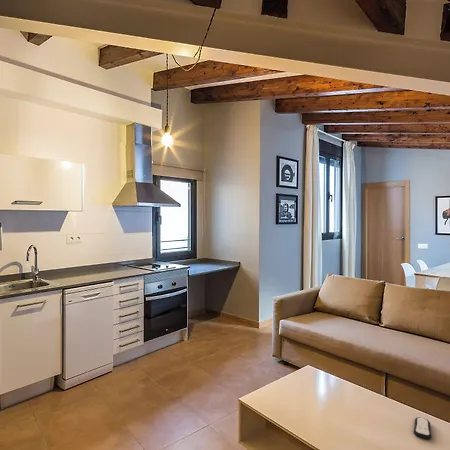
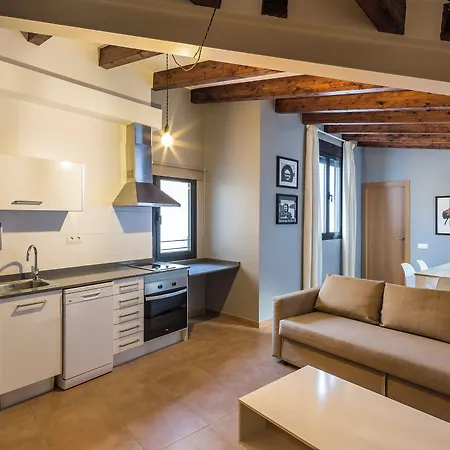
- remote control [413,416,433,440]
